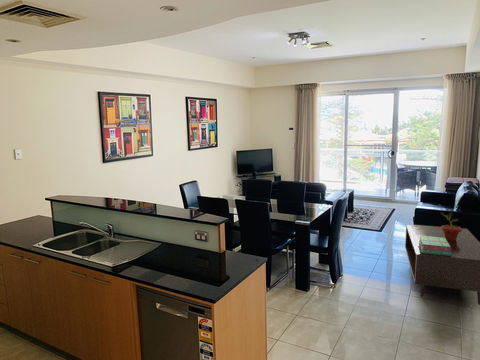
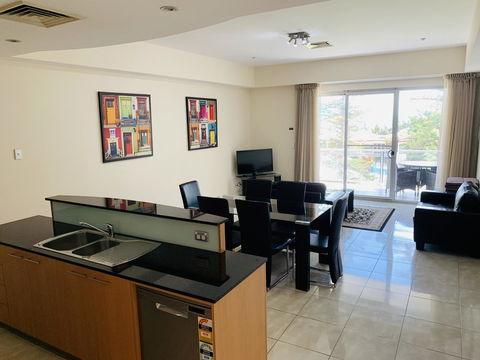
- potted plant [440,211,462,240]
- stack of books [418,236,452,256]
- coffee table [404,223,480,306]
